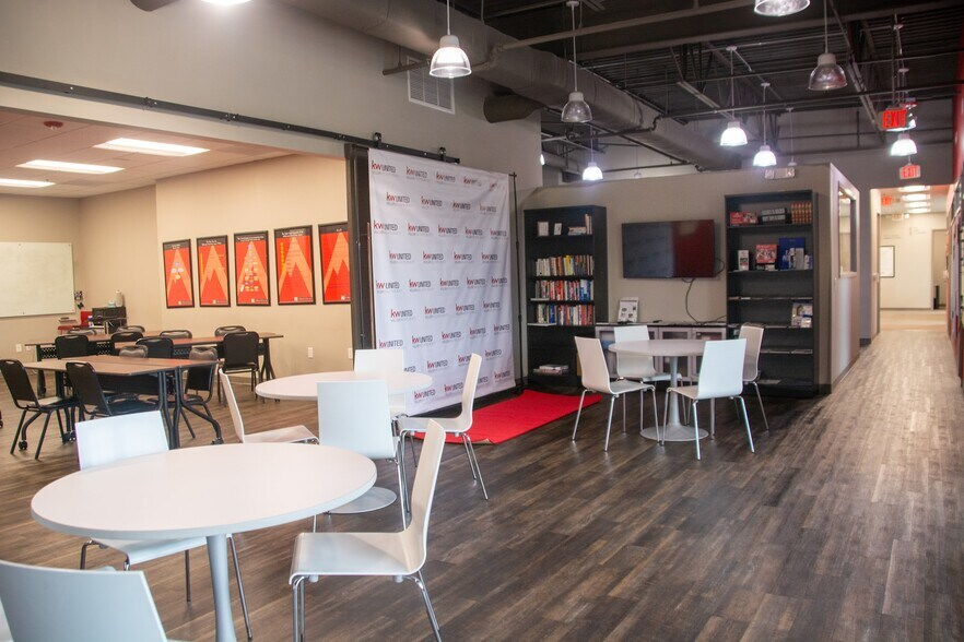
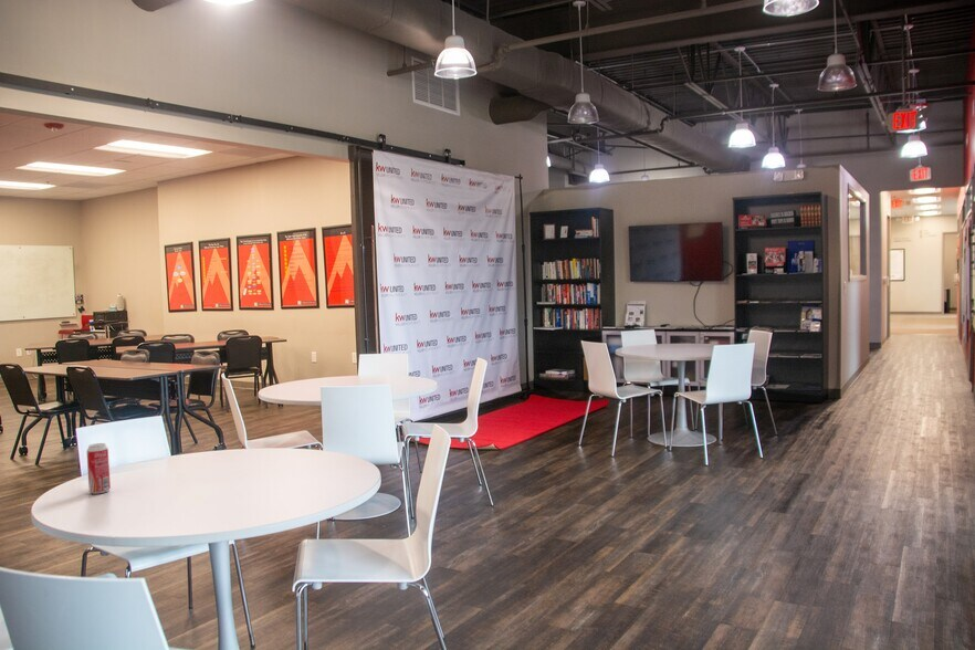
+ beverage can [85,442,112,495]
